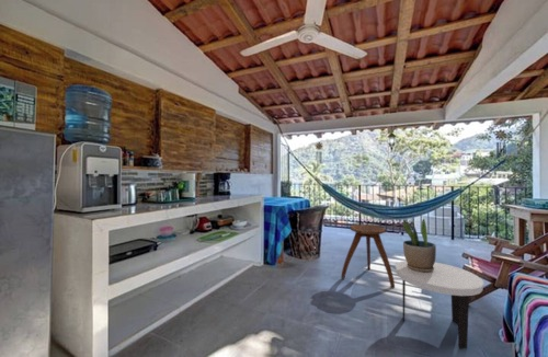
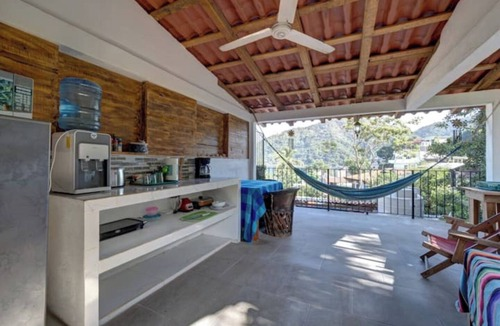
- potted plant [402,218,437,273]
- stool [340,223,396,288]
- side table [395,260,486,350]
